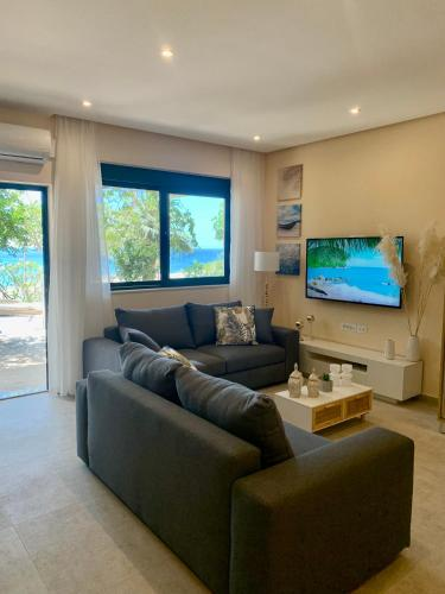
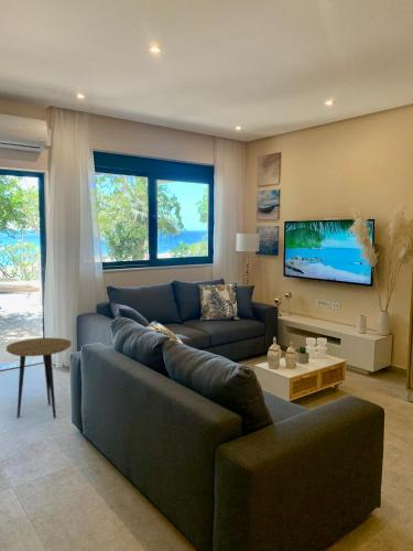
+ side table [6,337,73,419]
